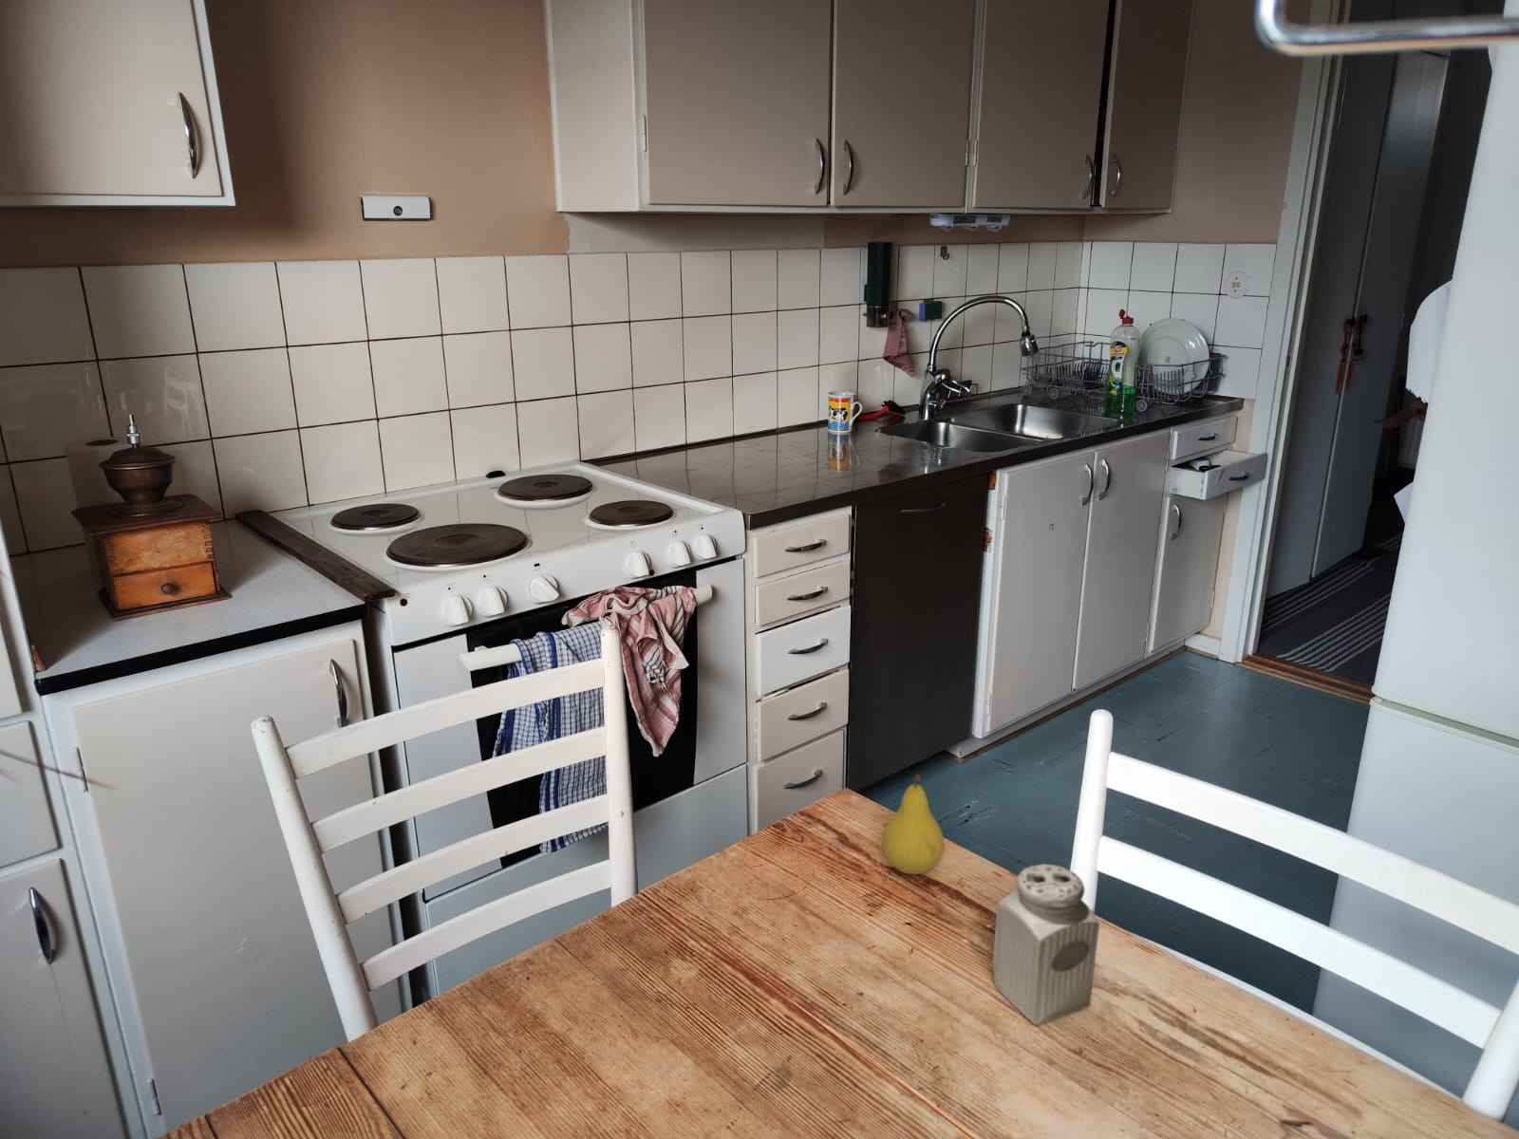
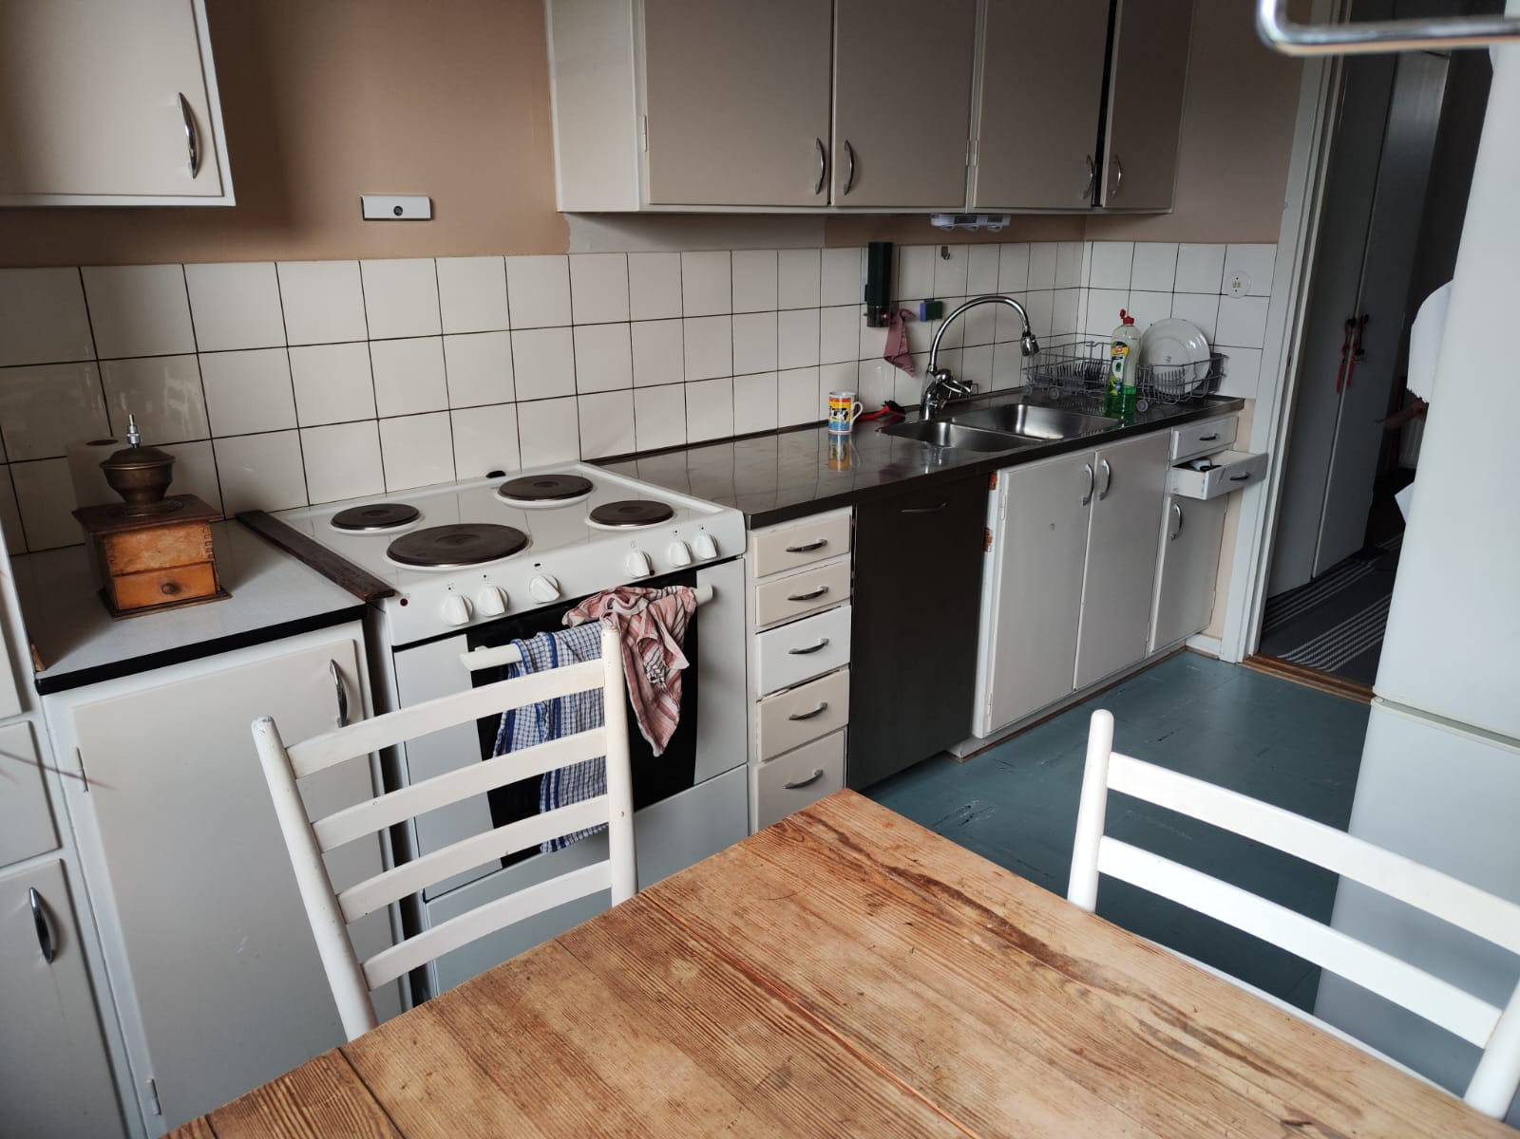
- salt shaker [992,863,1100,1027]
- fruit [881,774,946,875]
